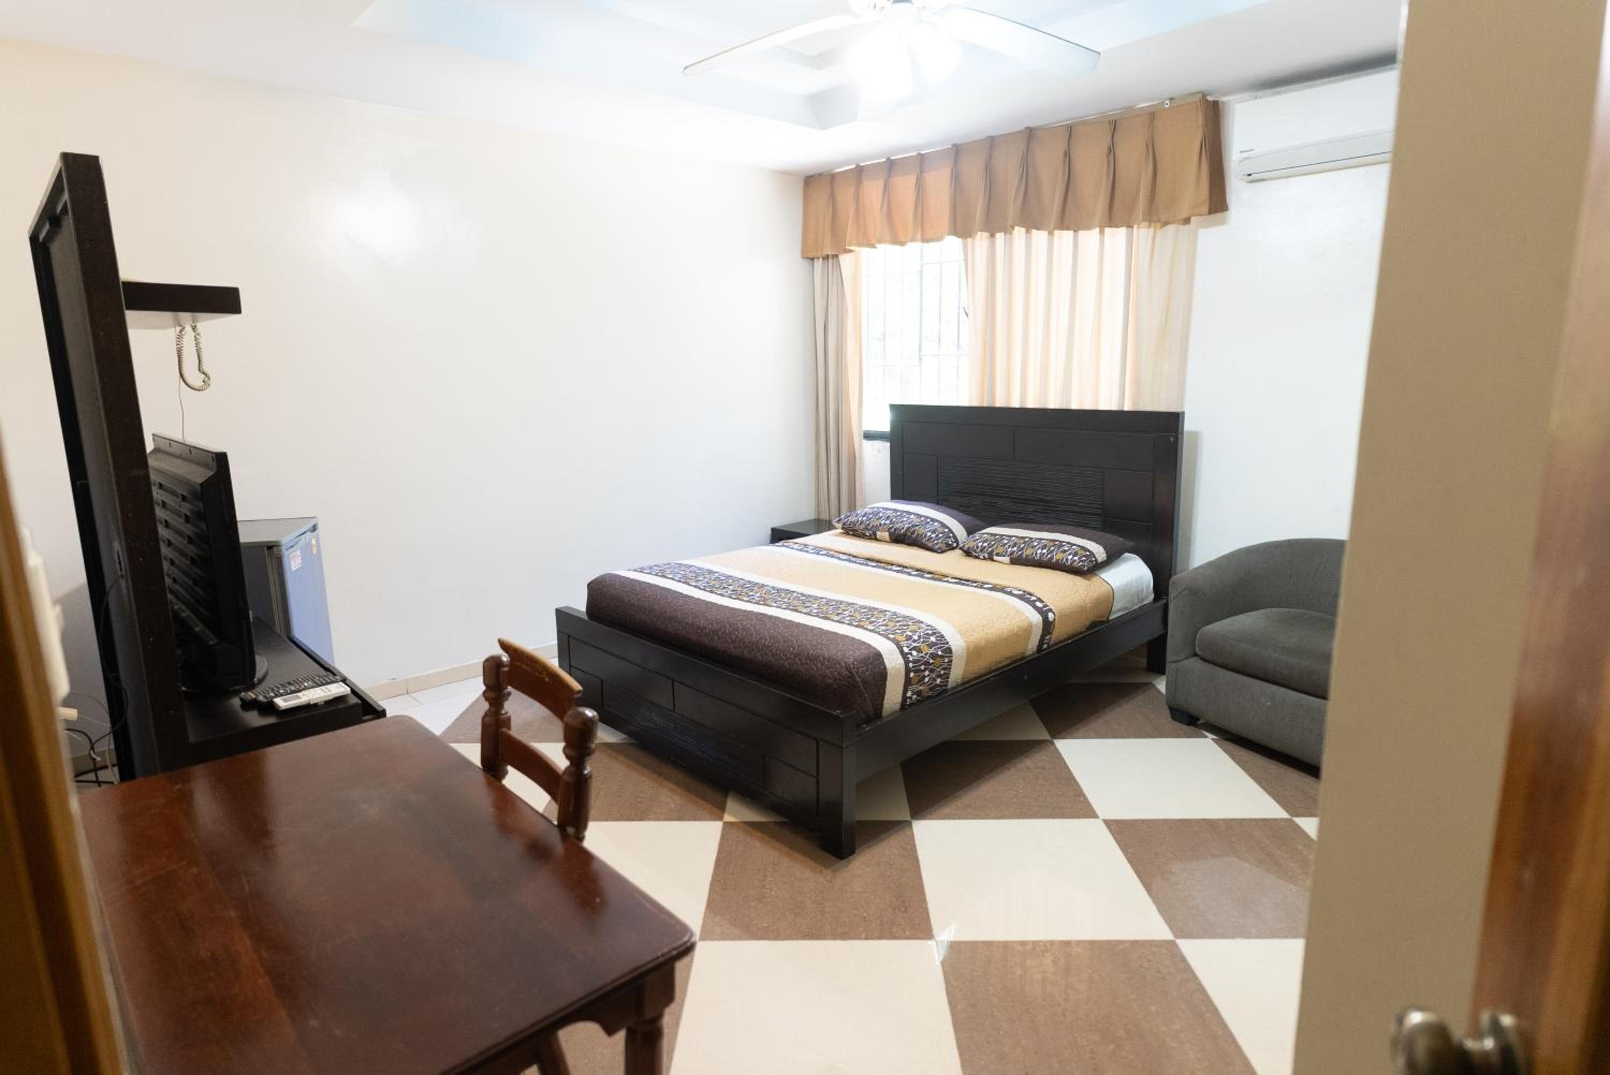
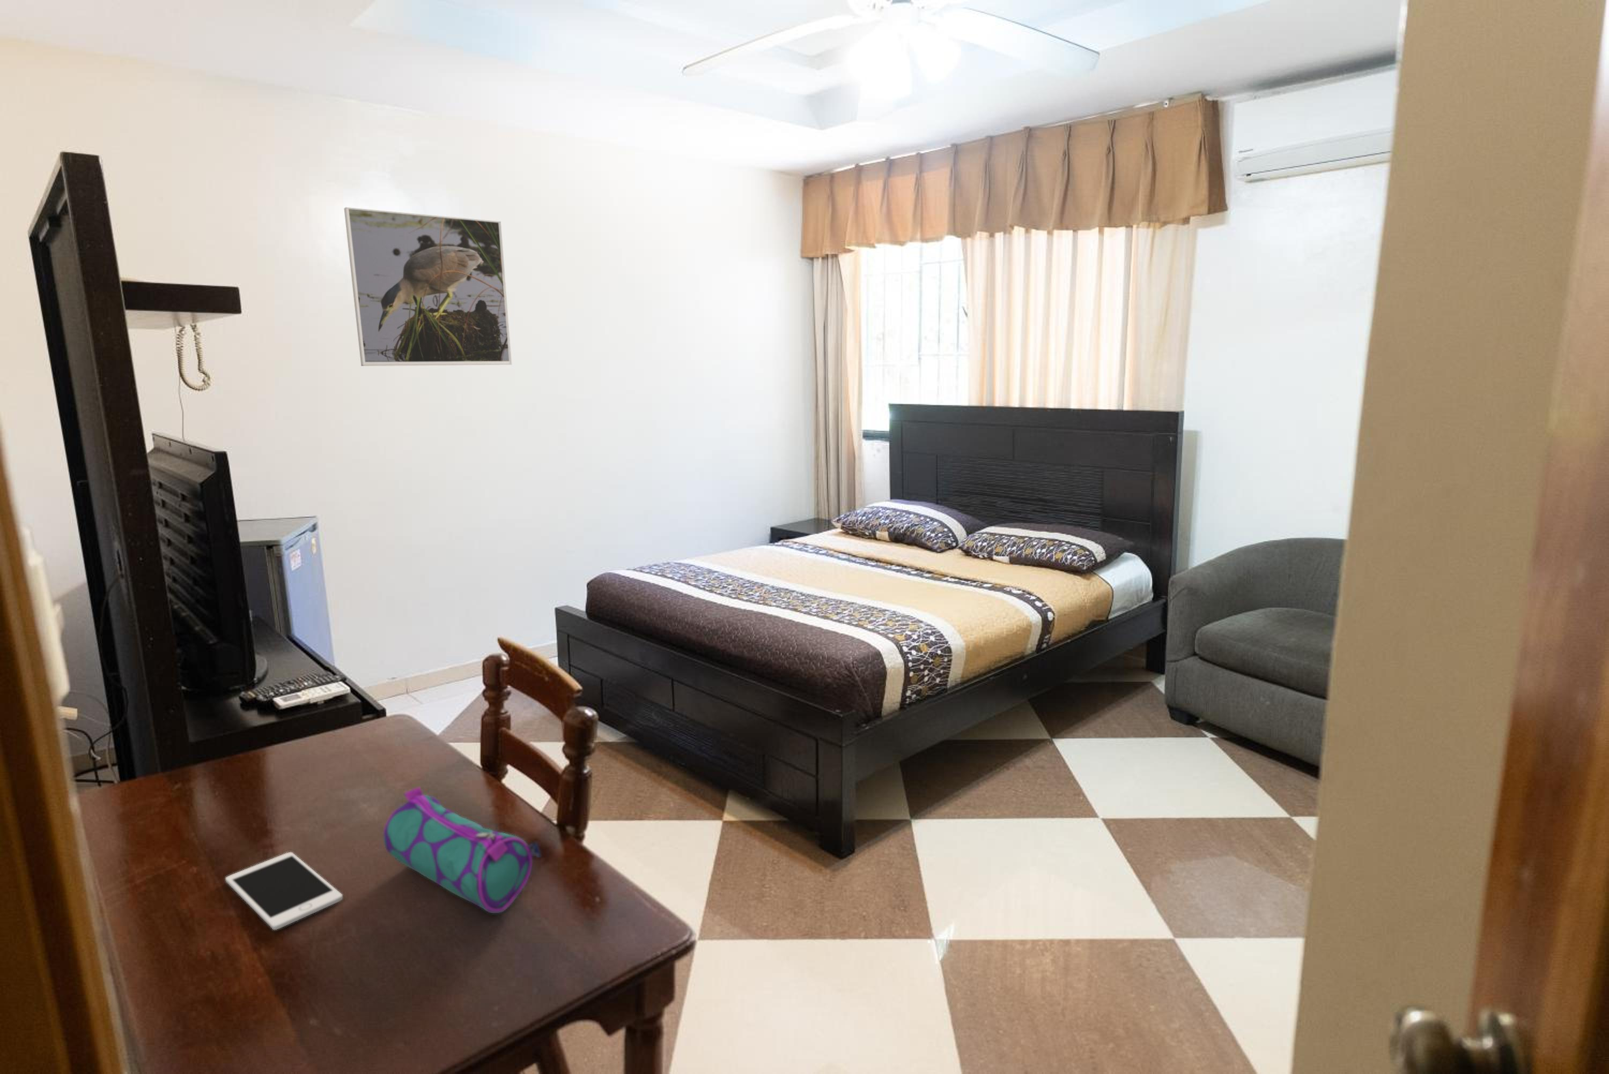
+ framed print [344,207,512,367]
+ cell phone [224,851,343,930]
+ pencil case [382,786,542,913]
